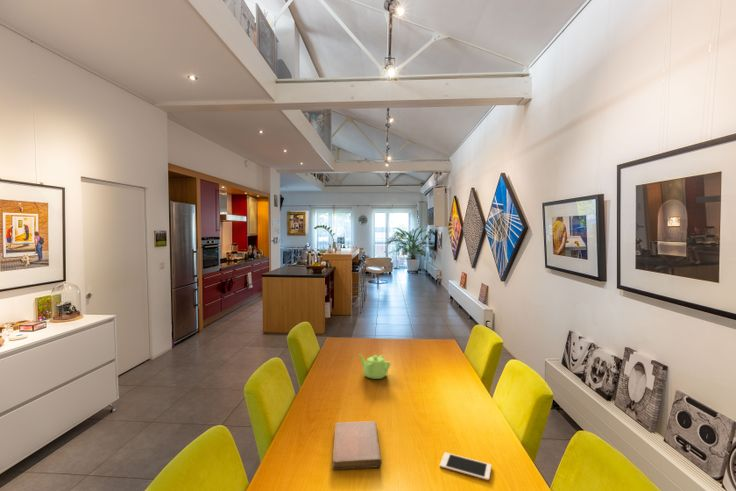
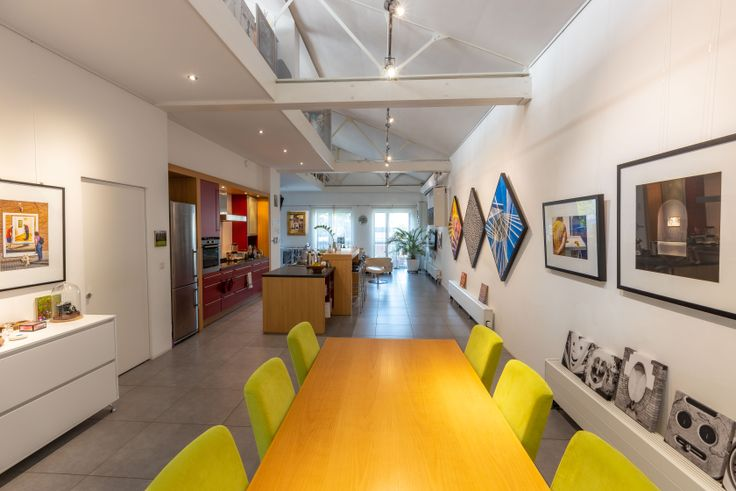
- notebook [331,420,383,471]
- teapot [358,353,391,380]
- cell phone [439,452,492,481]
